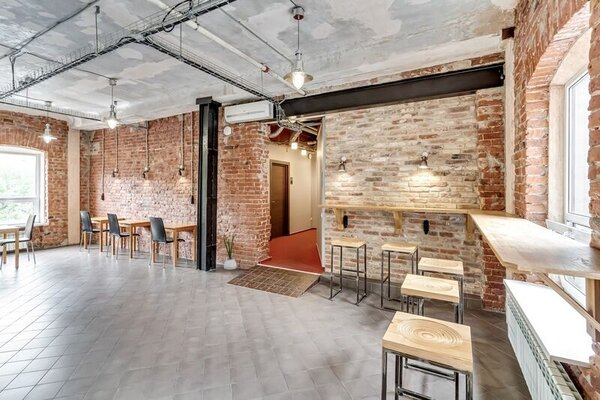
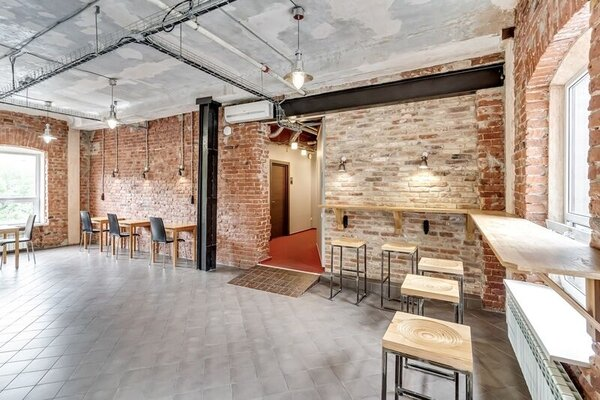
- house plant [217,228,241,271]
